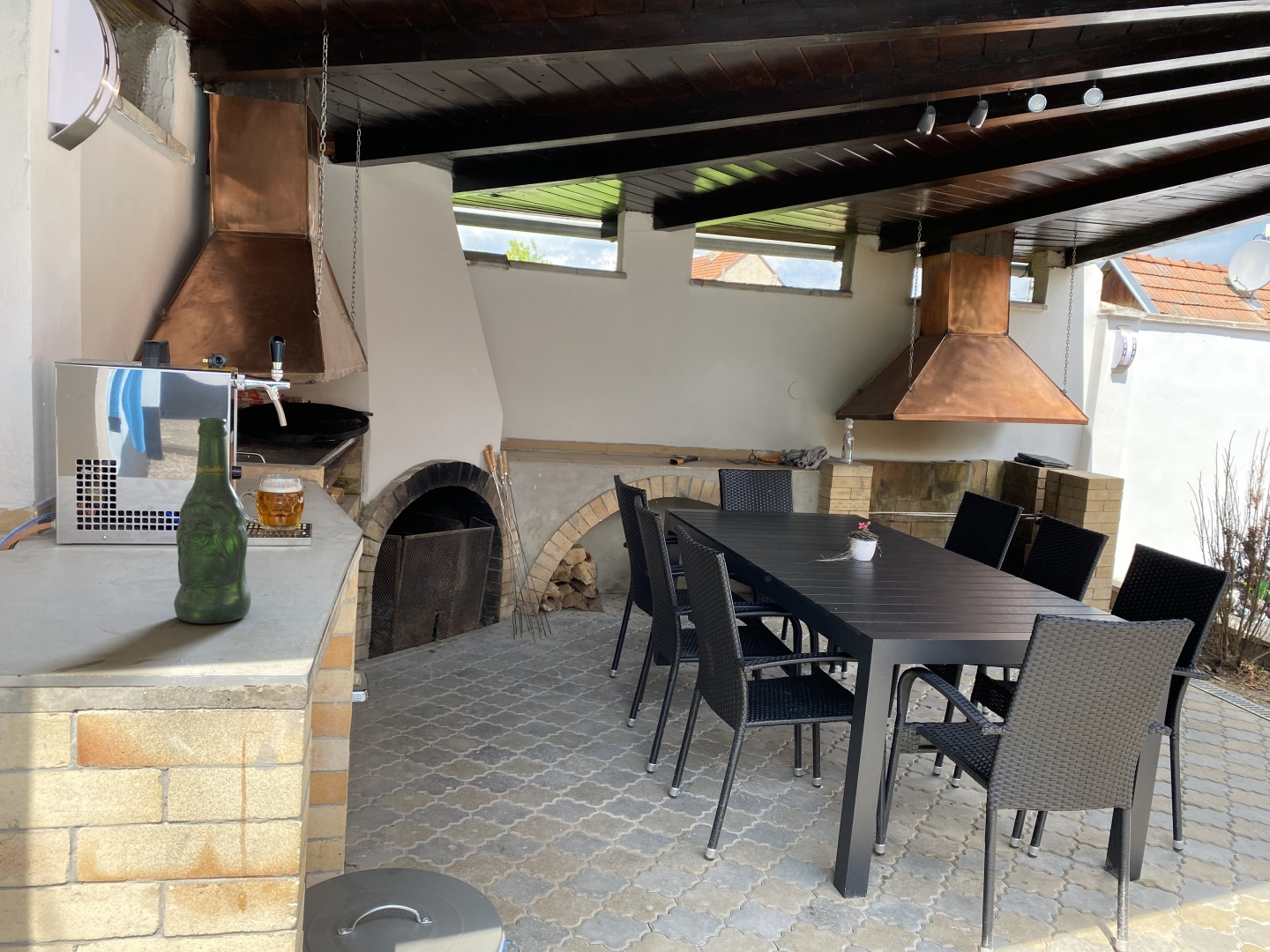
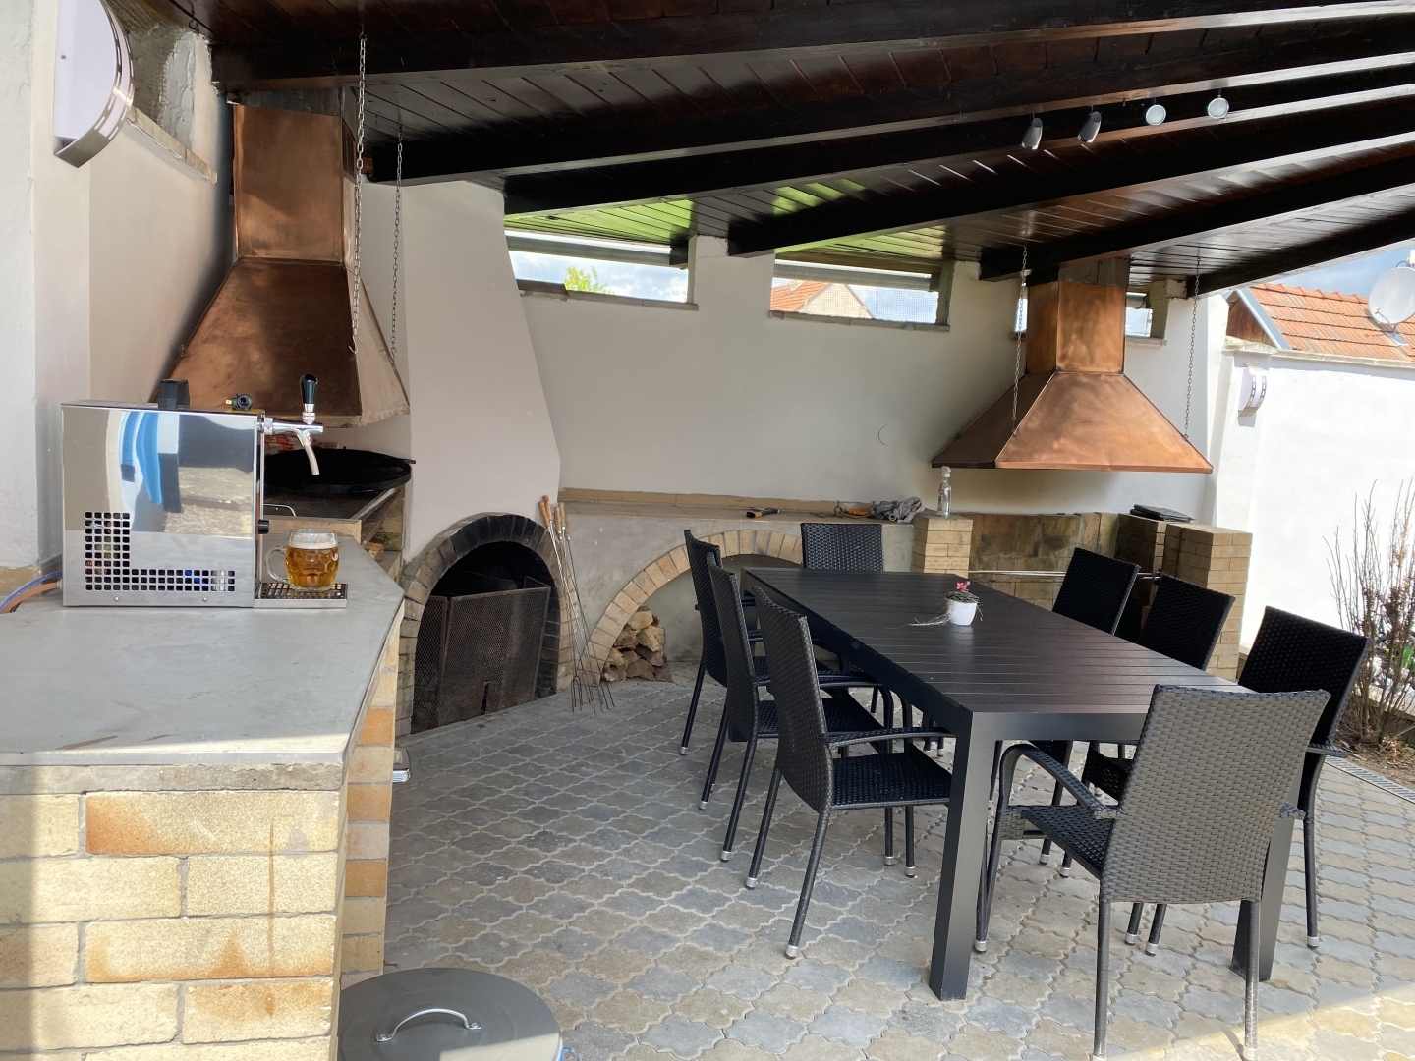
- beer bottle [173,417,251,625]
